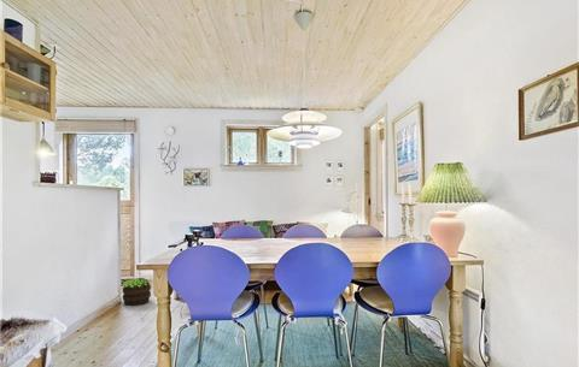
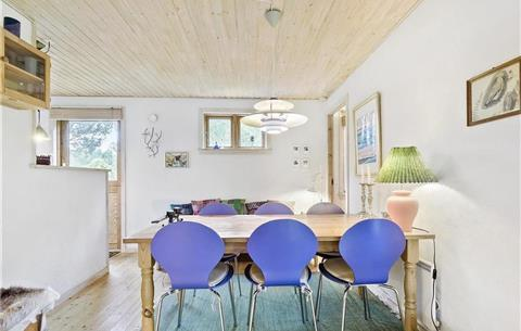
- potted plant [121,277,152,307]
